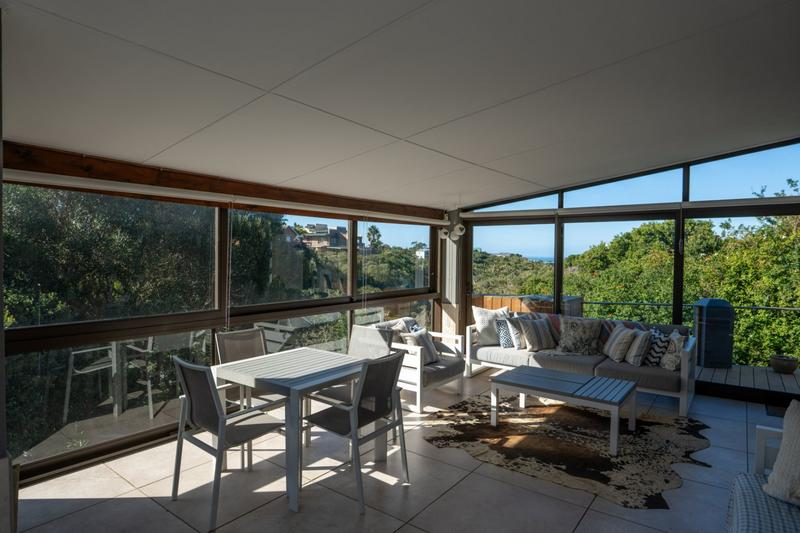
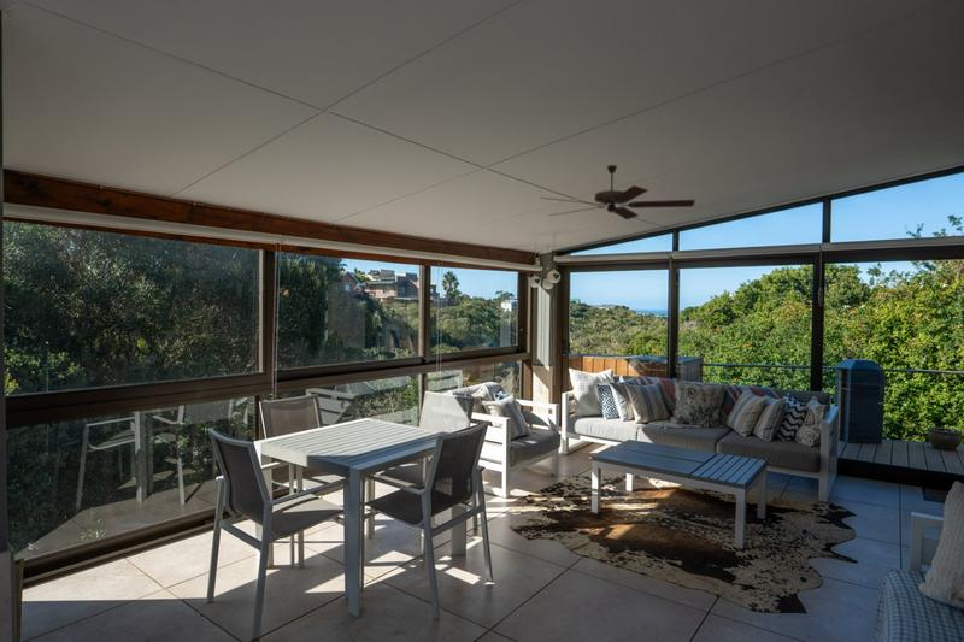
+ ceiling fan [540,164,696,220]
